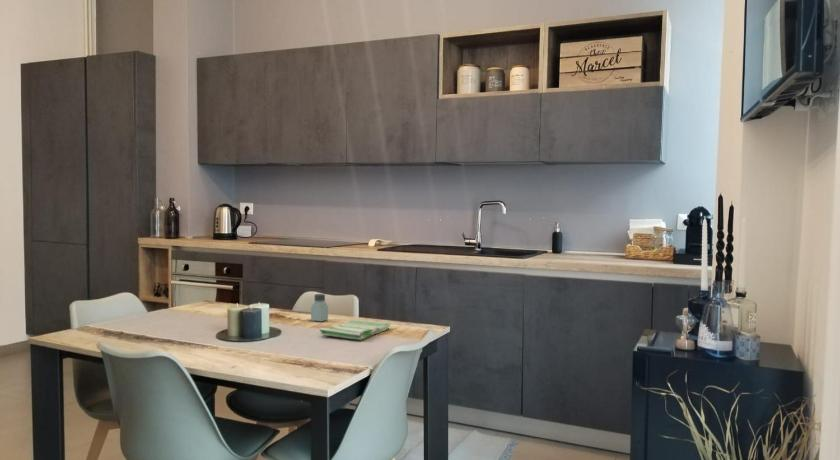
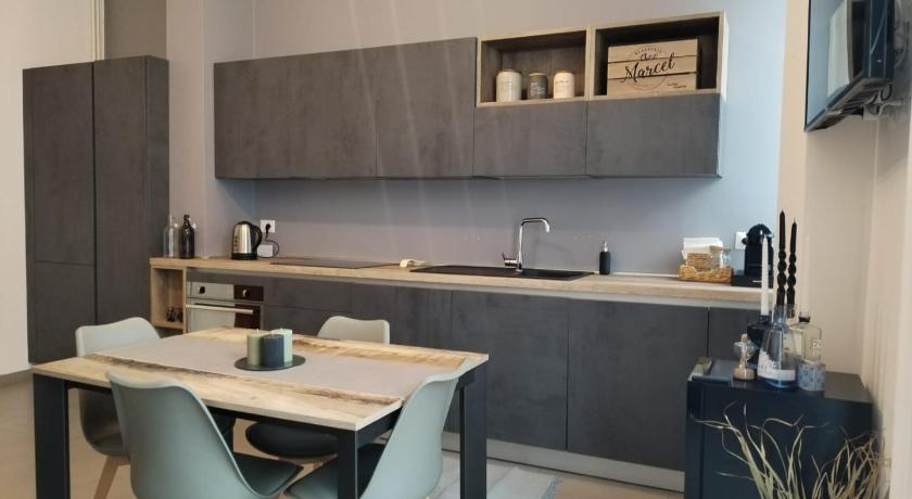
- dish towel [318,319,391,341]
- saltshaker [310,293,329,322]
